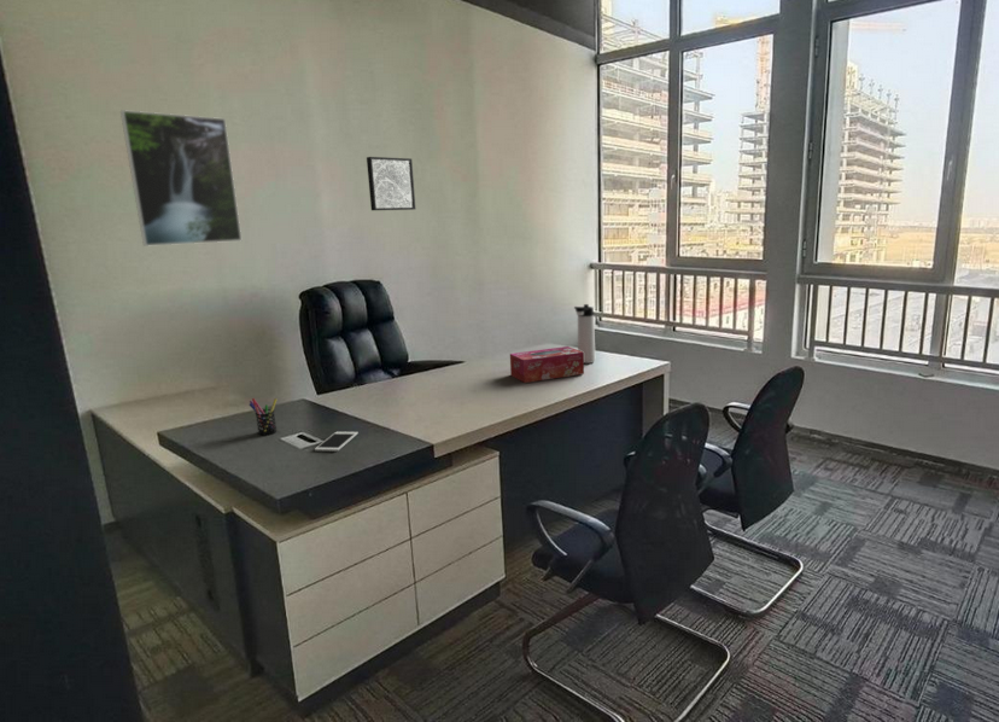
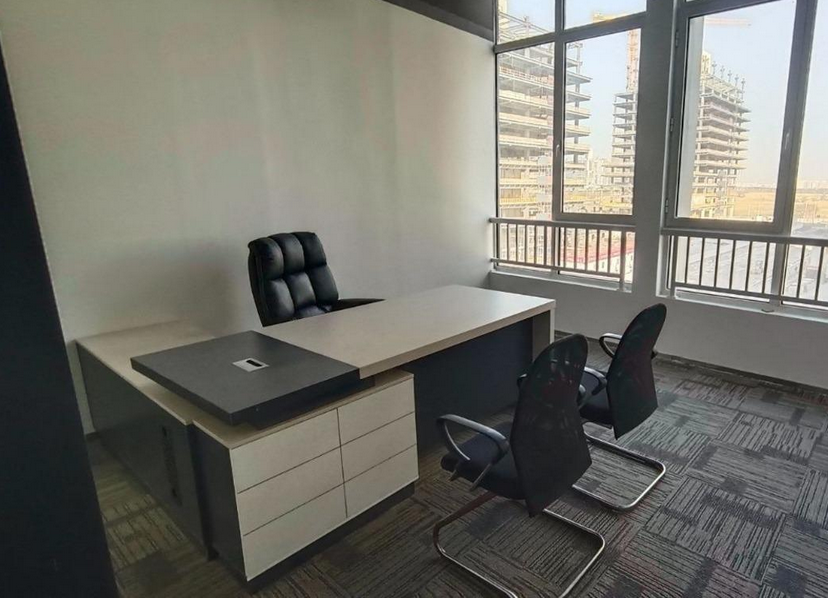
- wall art [366,156,416,211]
- pen holder [249,397,279,436]
- thermos bottle [573,303,596,365]
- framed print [119,109,243,248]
- tissue box [509,345,585,384]
- cell phone [314,431,360,453]
